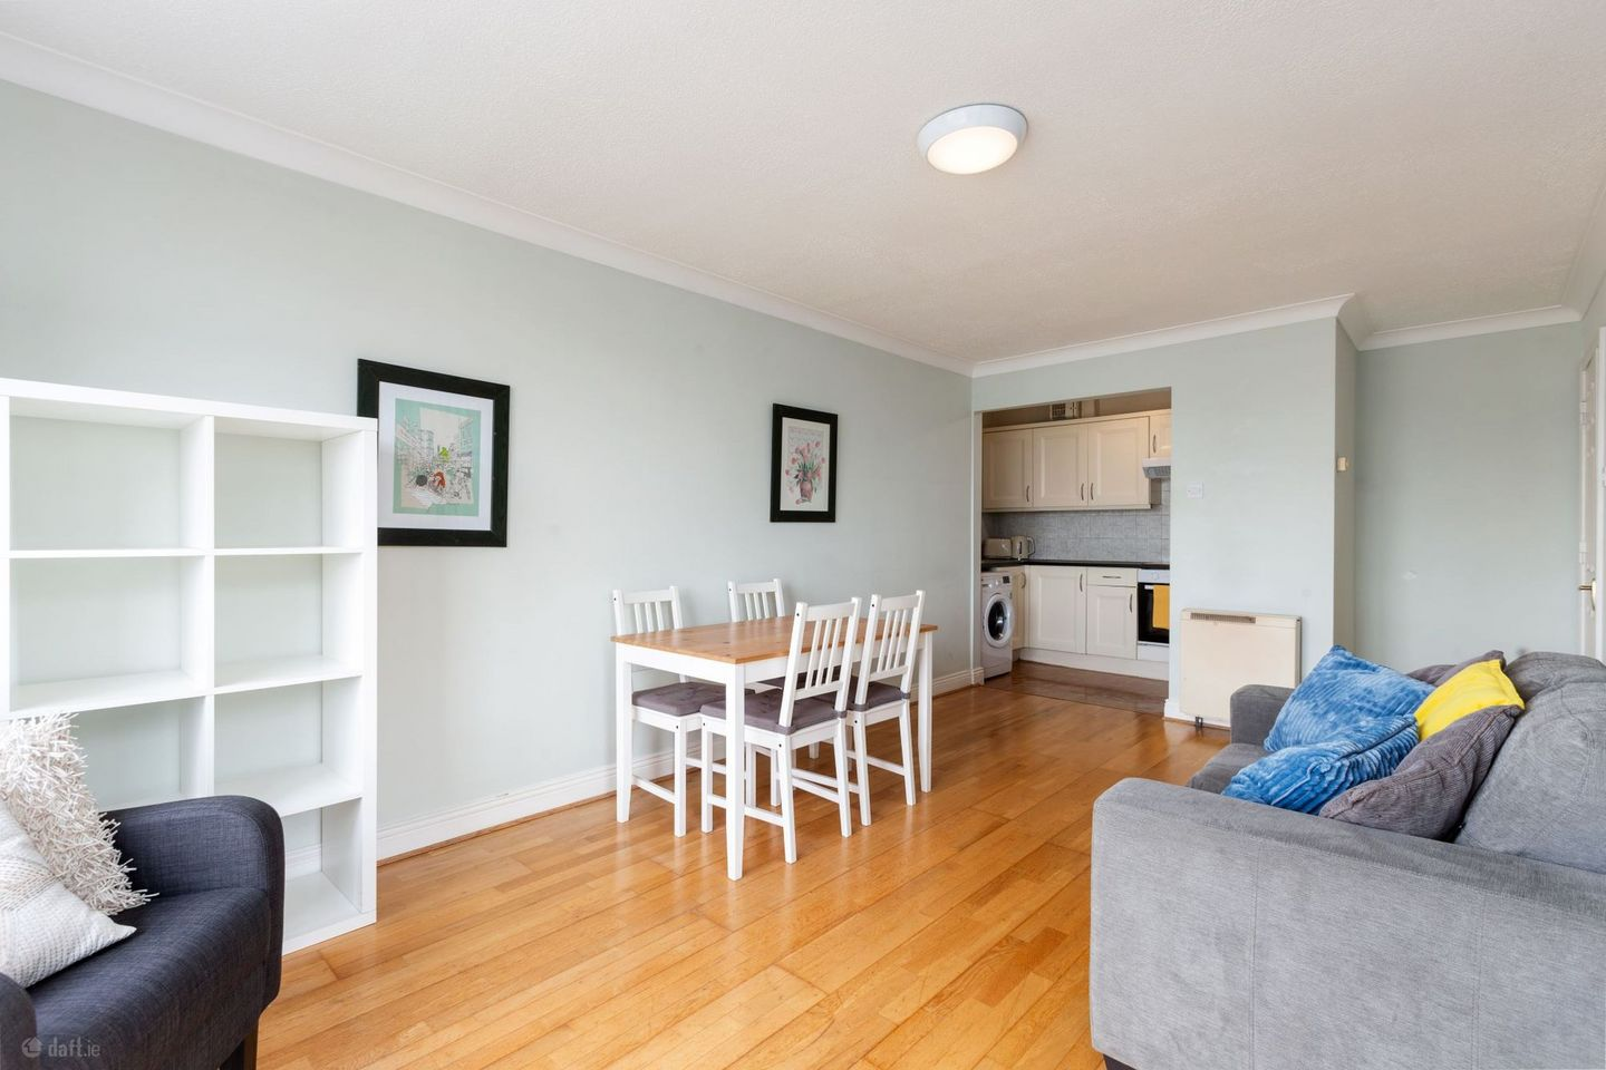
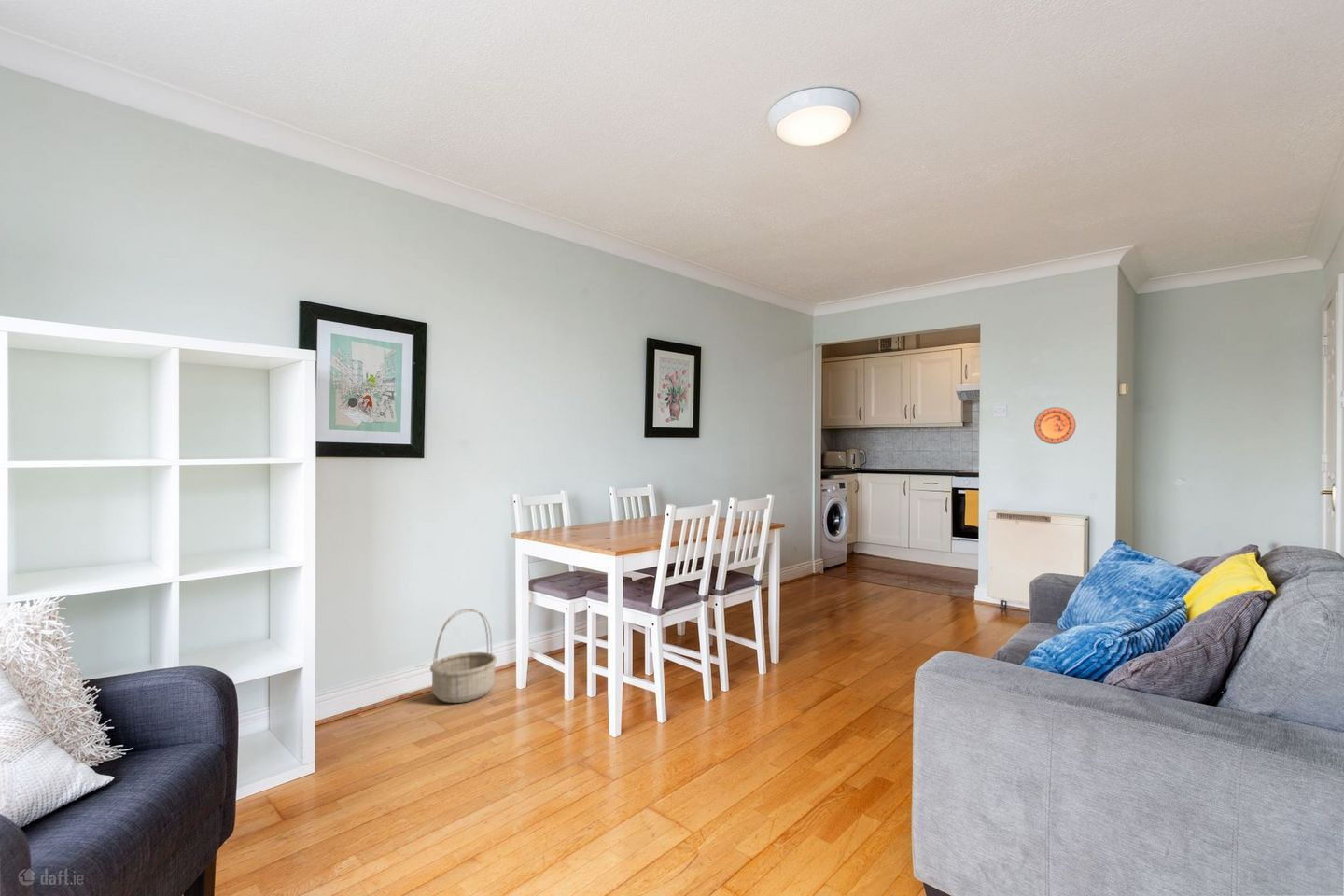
+ basket [429,608,498,704]
+ decorative plate [1033,406,1077,445]
